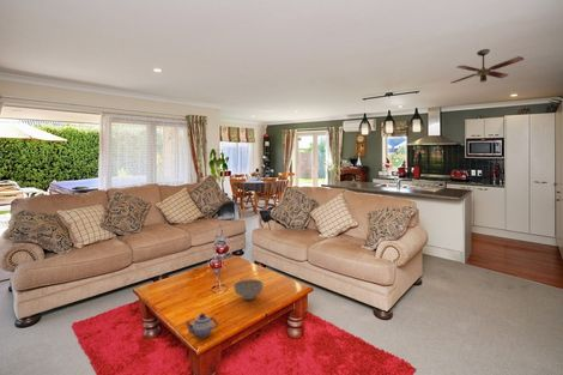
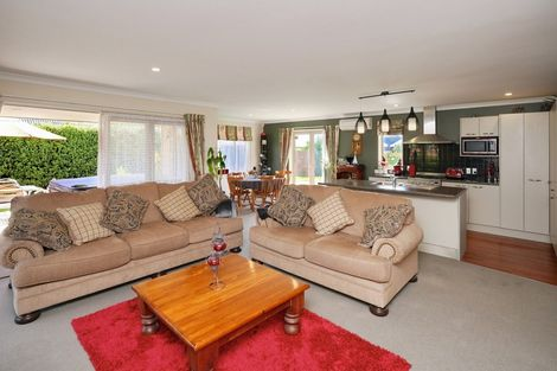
- ceiling fan [450,48,525,84]
- teapot [183,313,219,339]
- decorative bowl [232,278,265,301]
